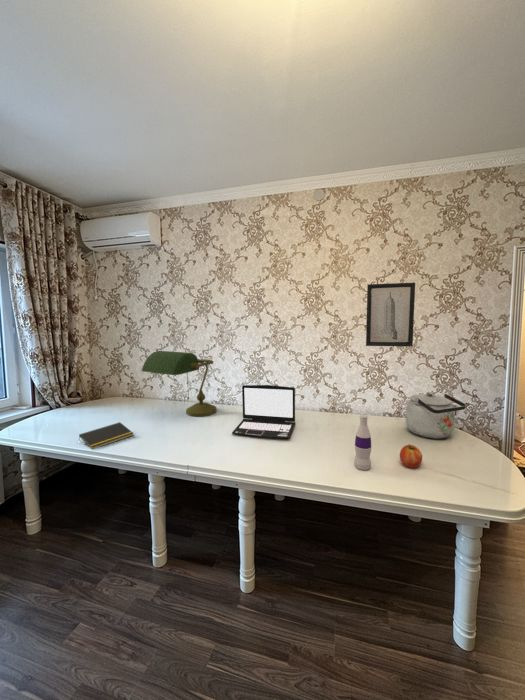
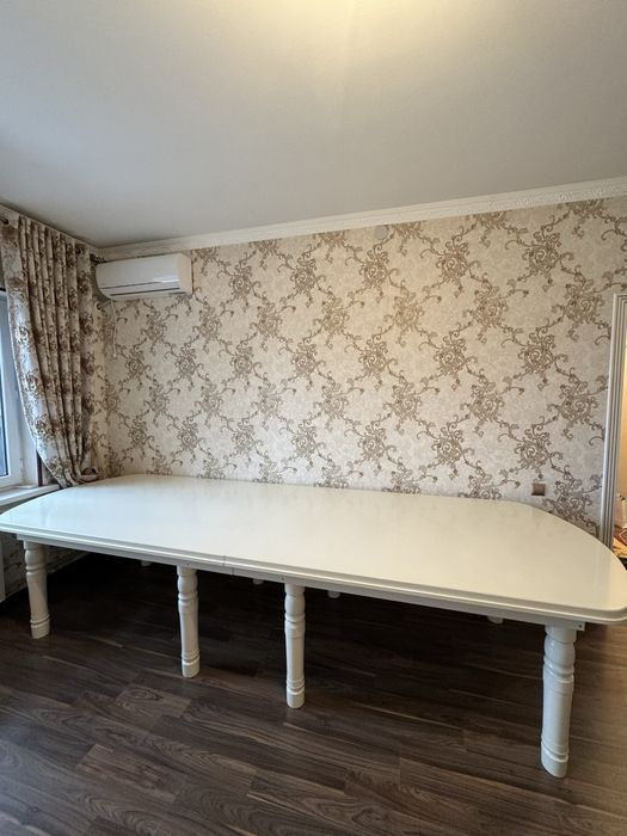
- laptop [231,384,296,440]
- notepad [78,421,135,451]
- bottle [354,414,373,471]
- fruit [399,443,423,469]
- wall art [365,282,416,347]
- kettle [405,392,467,440]
- desk lamp [141,350,218,417]
